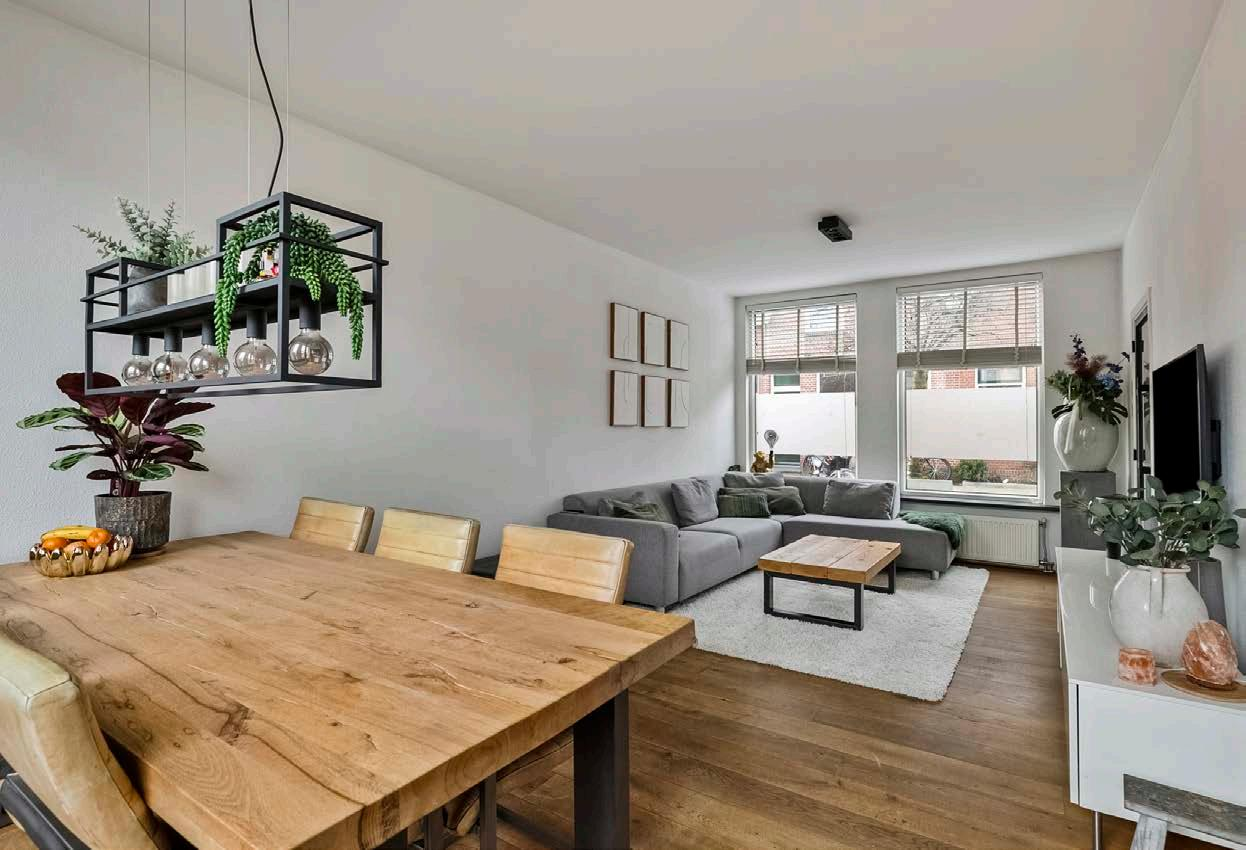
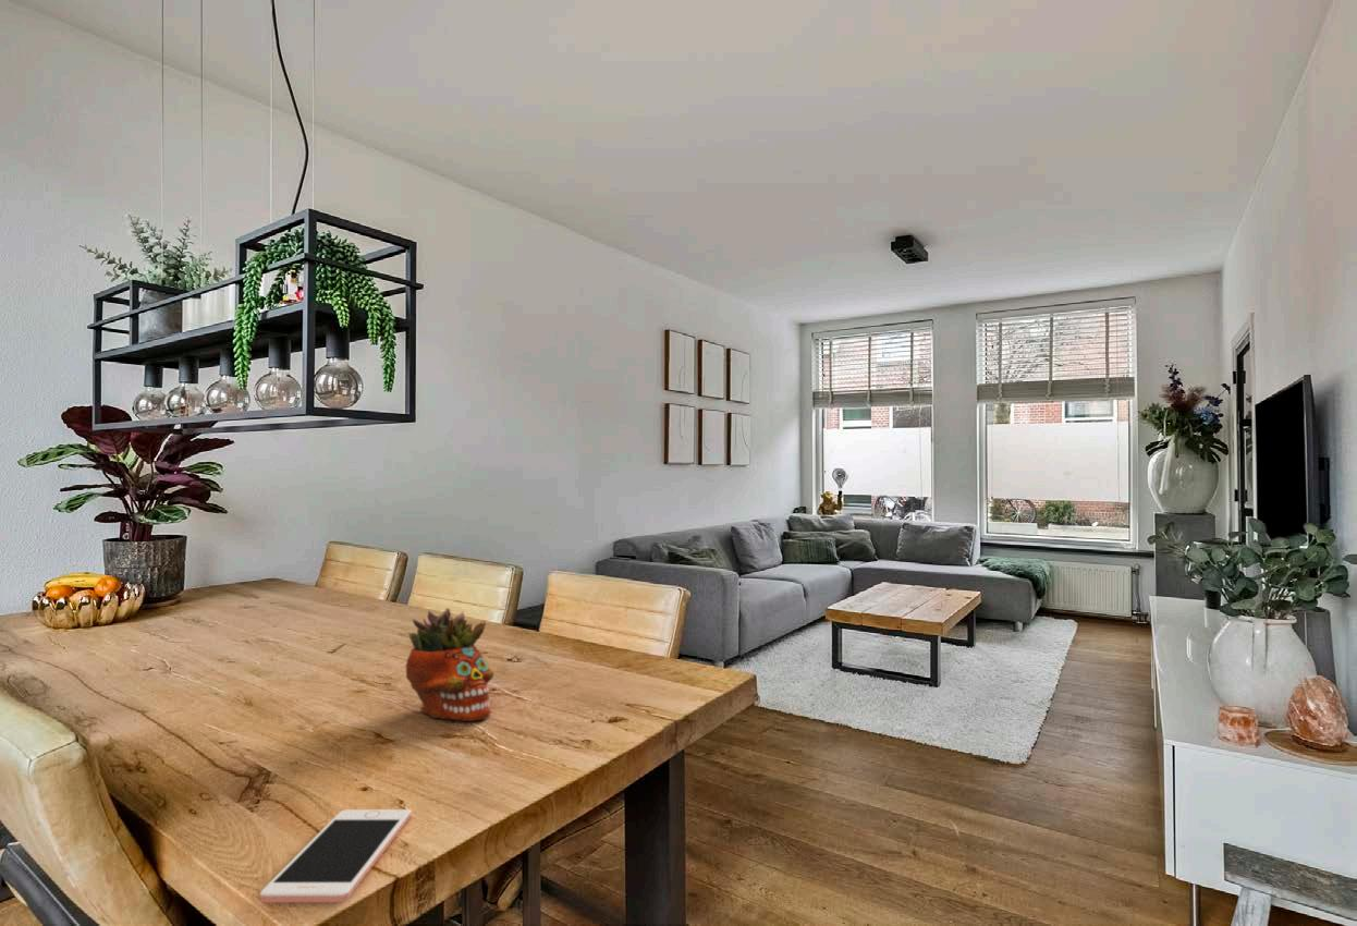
+ cell phone [259,808,412,903]
+ succulent planter [405,607,494,722]
